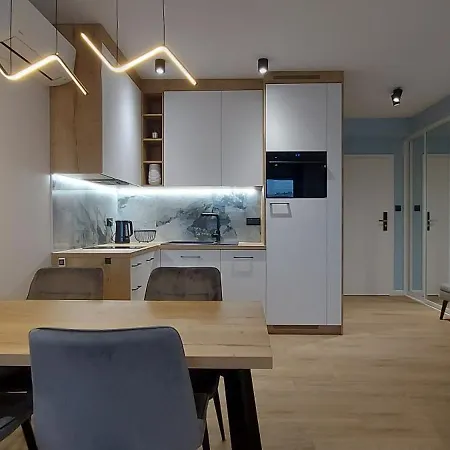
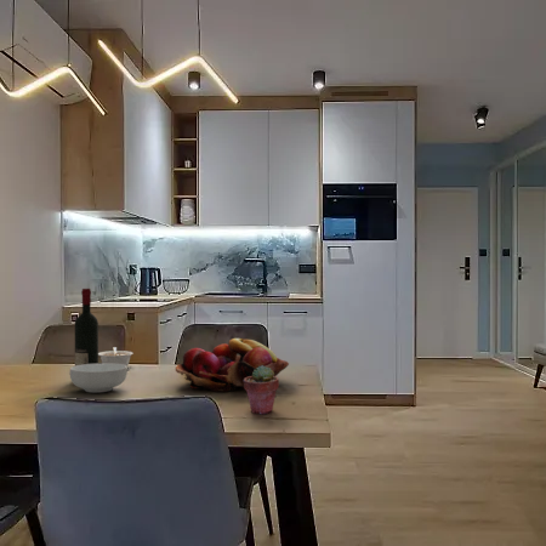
+ potted succulent [243,365,280,415]
+ fruit basket [175,337,290,392]
+ cereal bowl [69,362,129,393]
+ alcohol [74,288,99,366]
+ legume [98,346,135,368]
